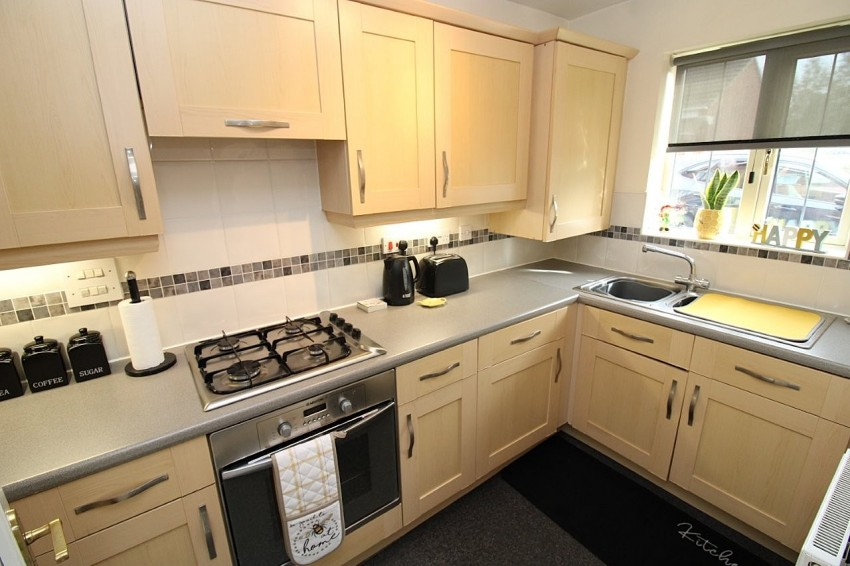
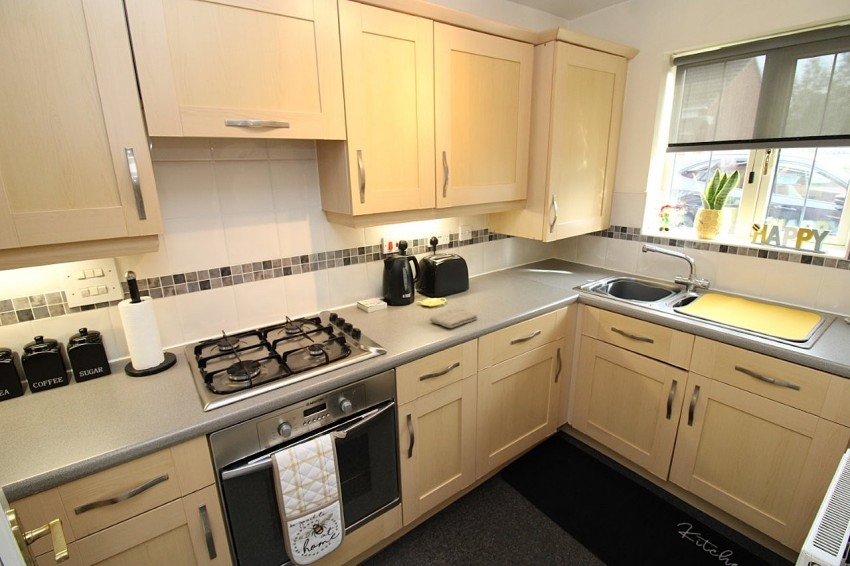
+ washcloth [429,308,478,329]
